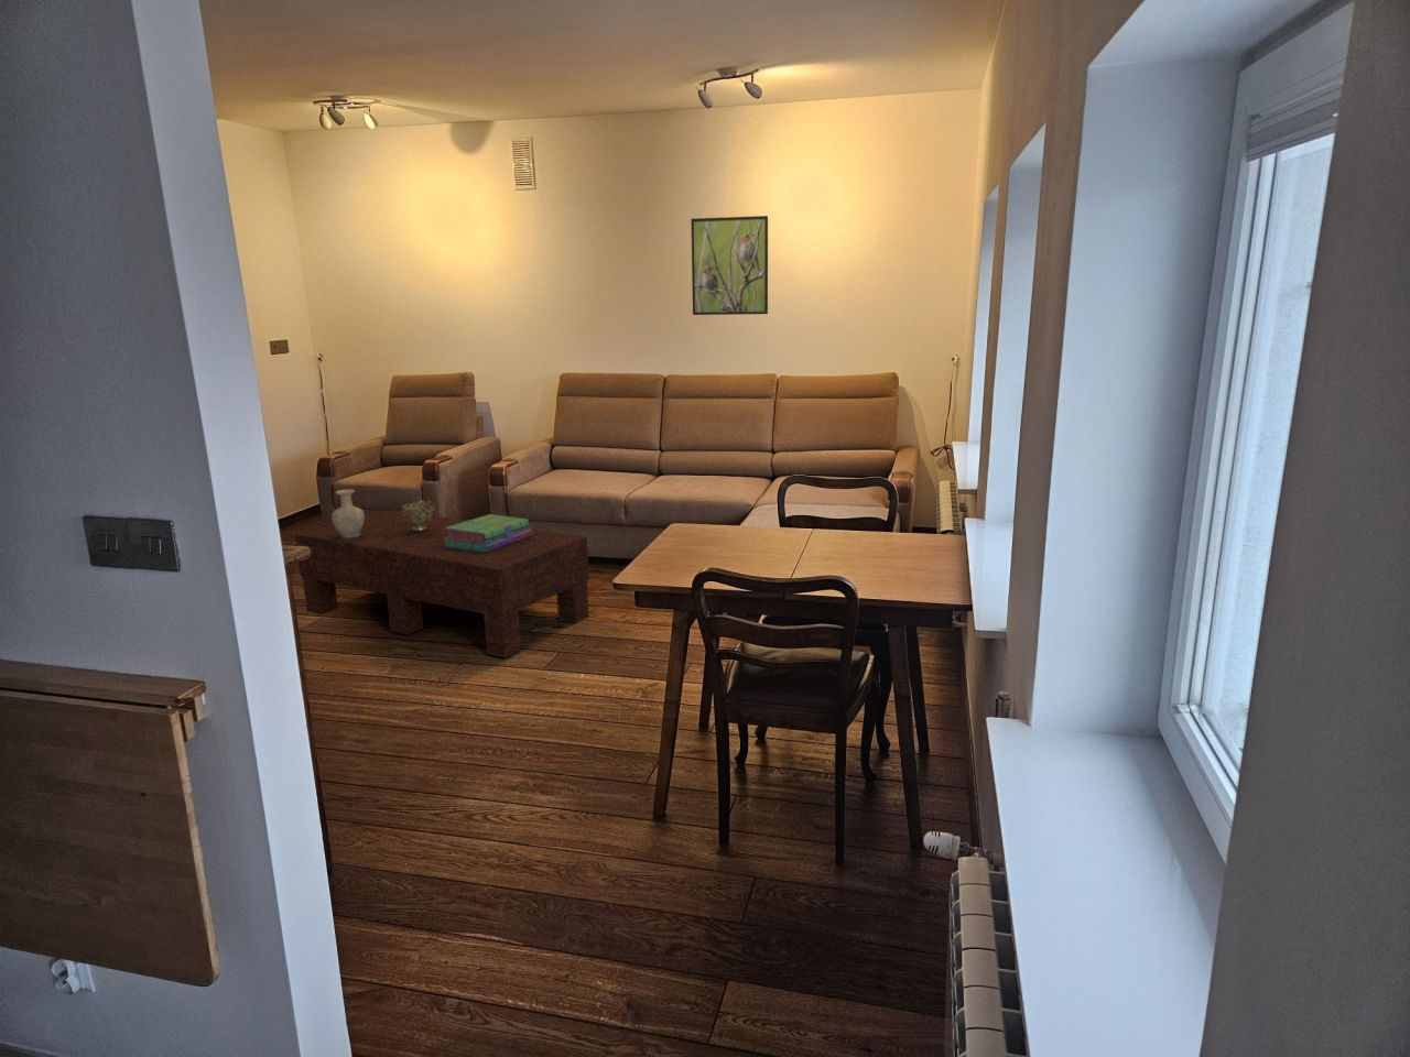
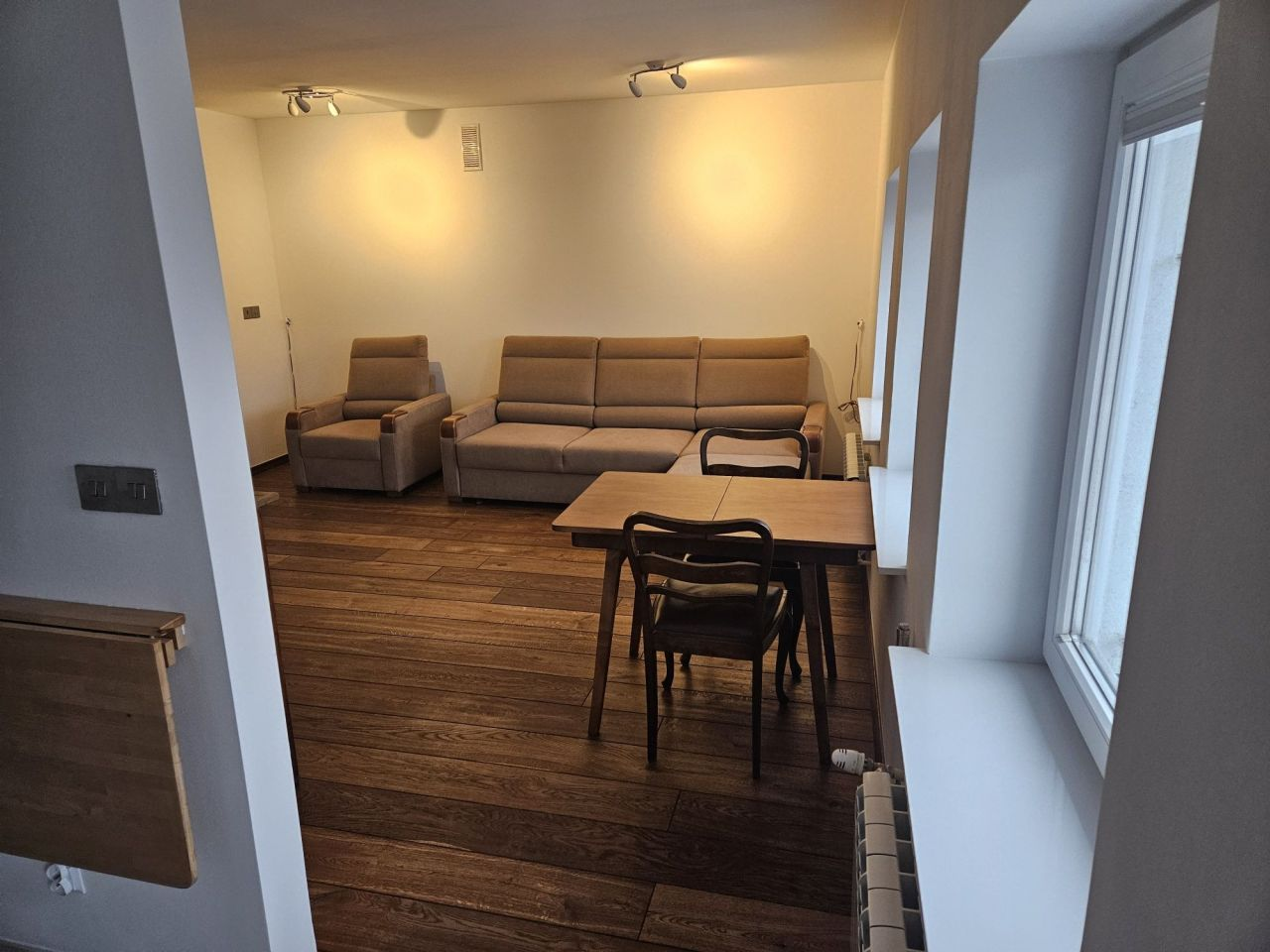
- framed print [689,214,769,316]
- coffee table [294,509,591,660]
- vase [331,489,365,538]
- stack of books [443,513,532,552]
- decorative bowl [400,499,435,532]
